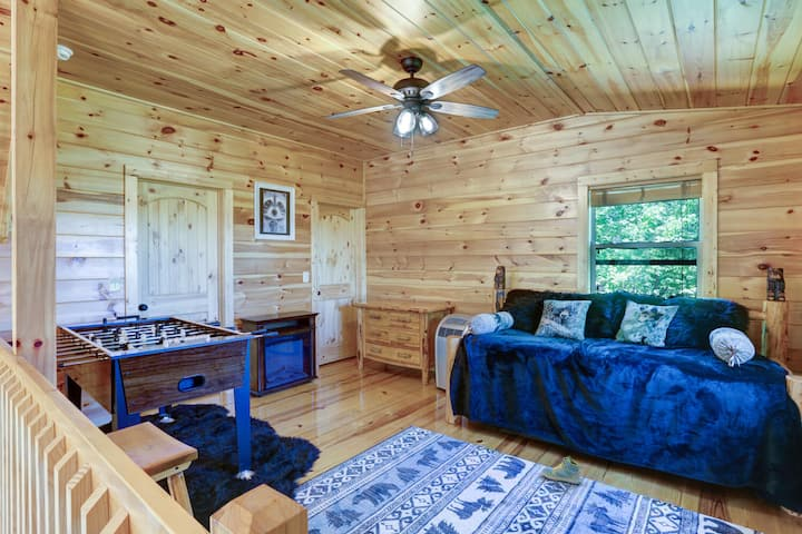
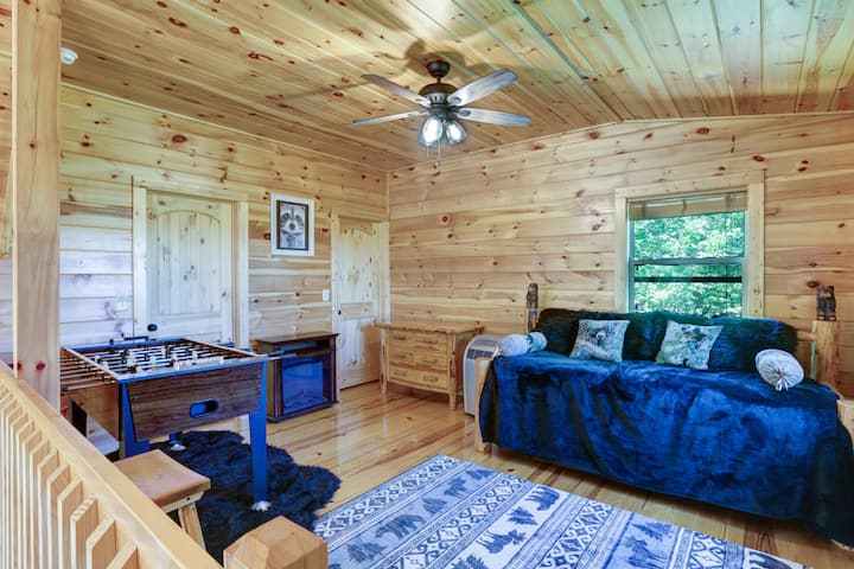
- sneaker [540,455,581,485]
